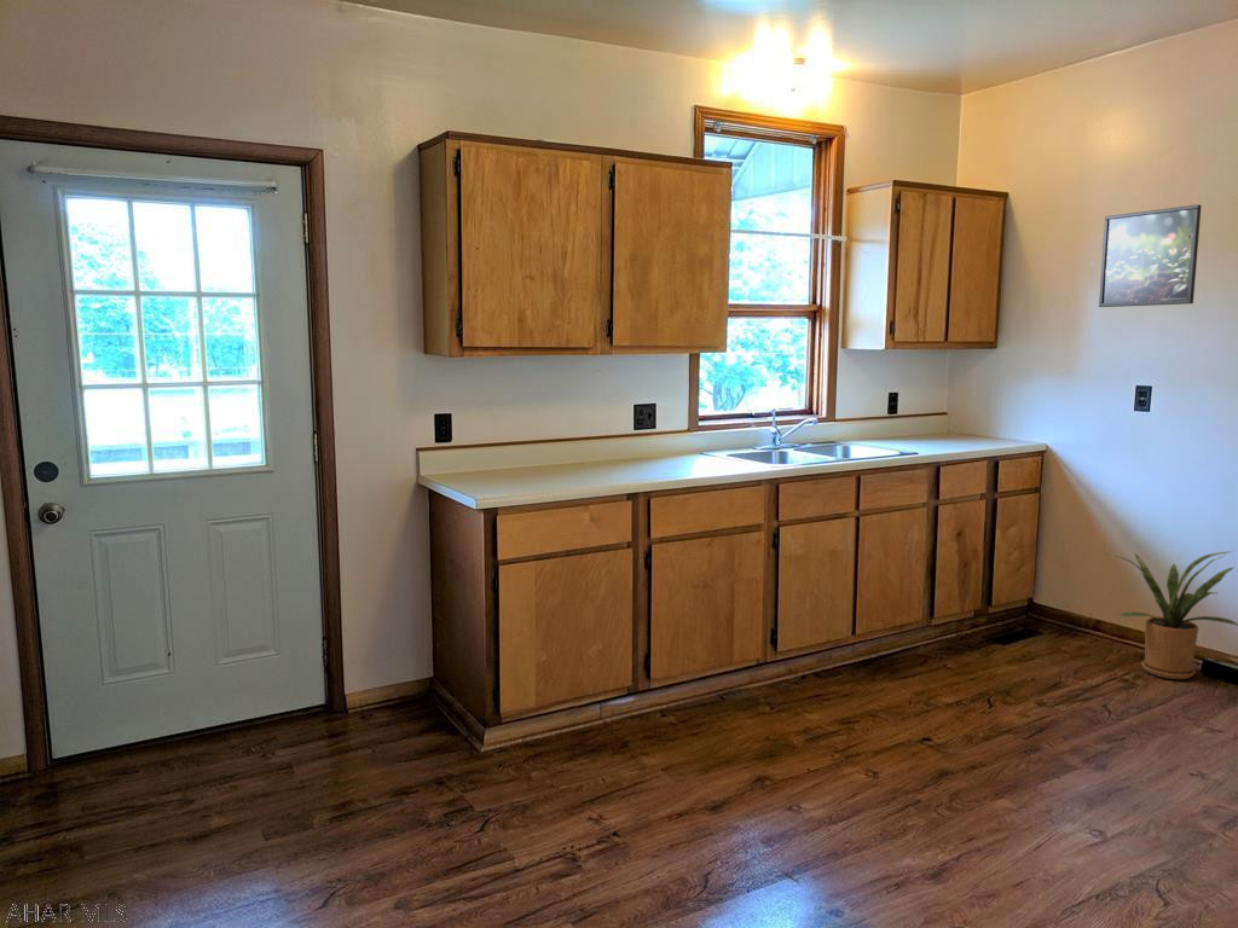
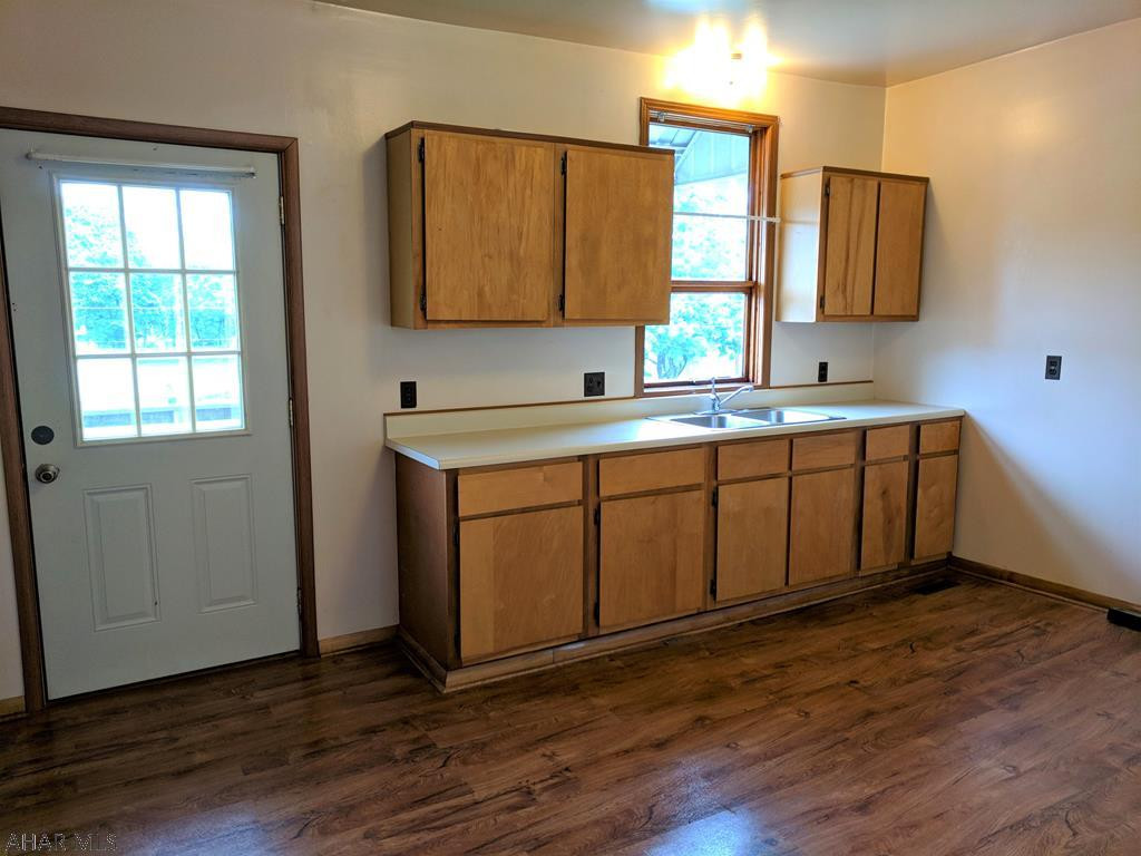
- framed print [1098,203,1203,308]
- house plant [1105,550,1238,680]
